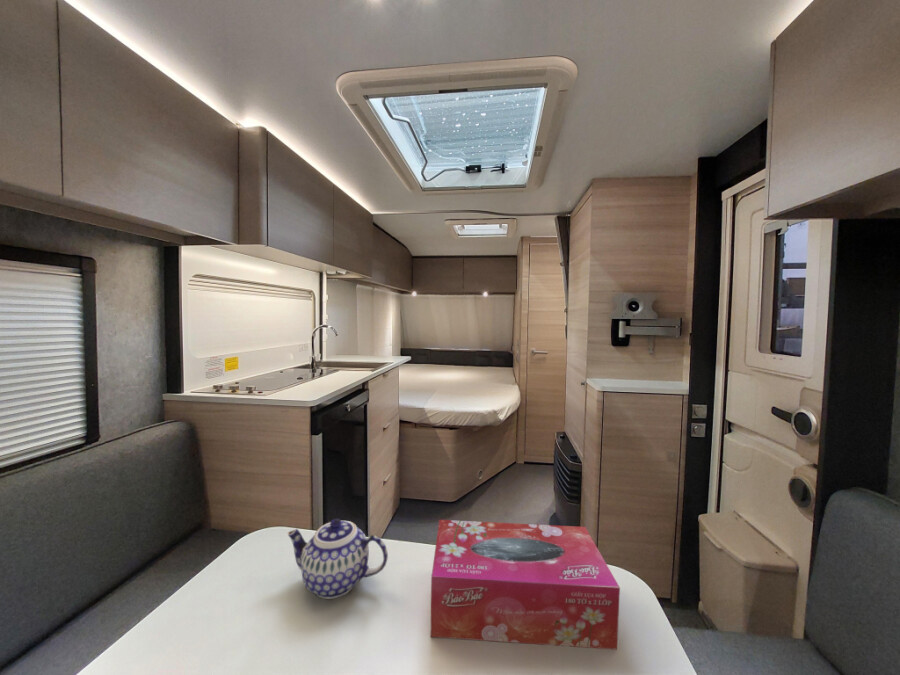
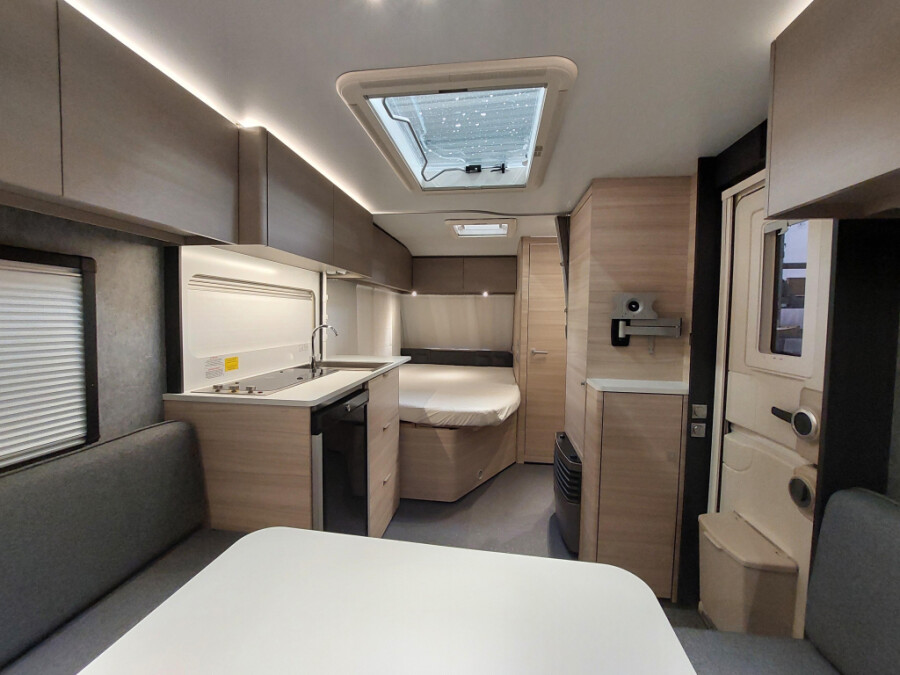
- tissue box [429,519,621,651]
- teapot [286,518,389,600]
